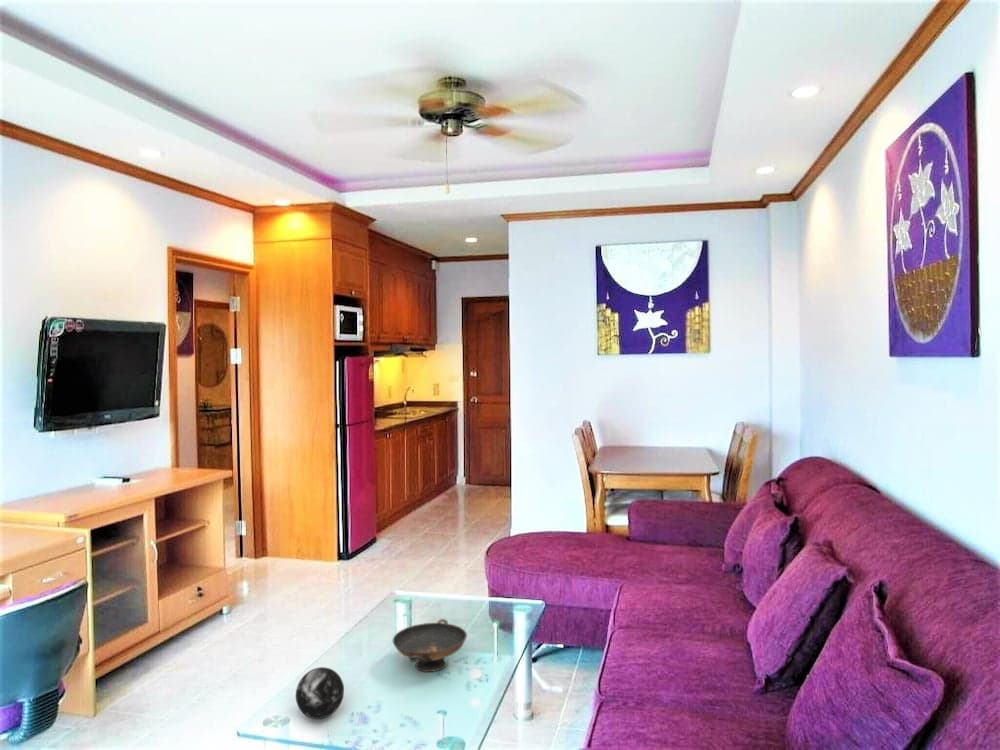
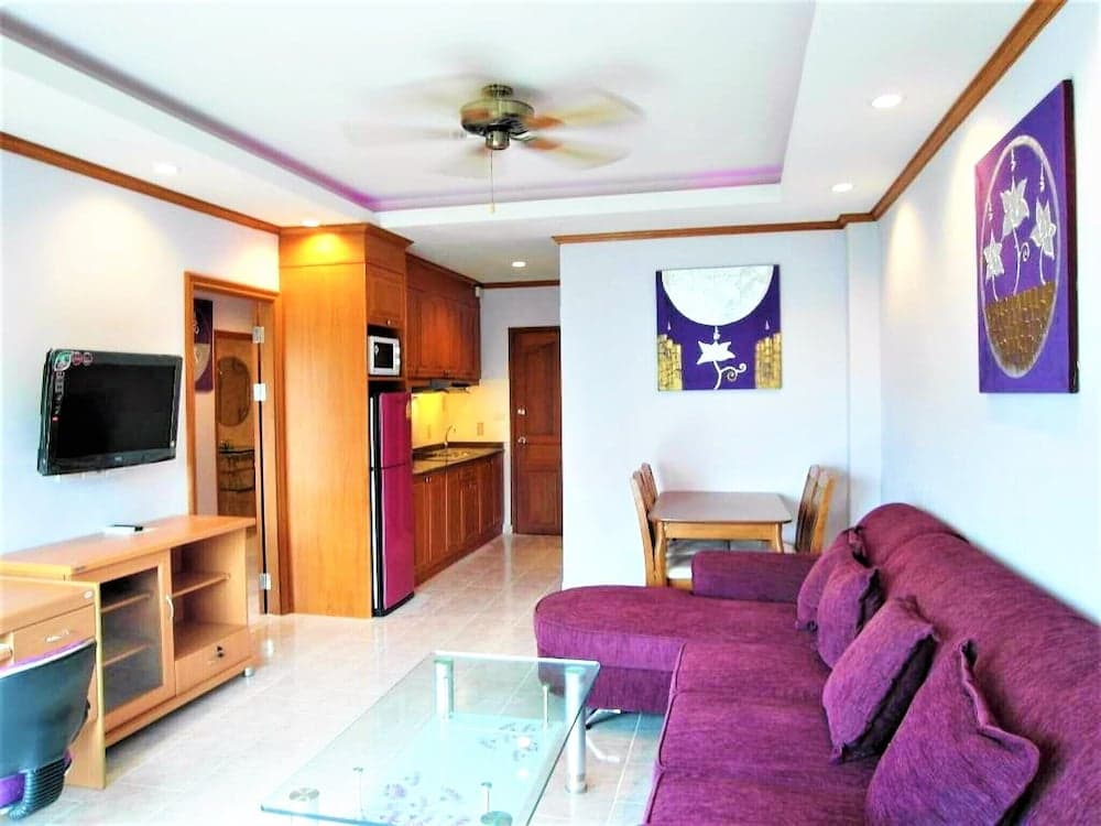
- decorative bowl [392,618,468,673]
- decorative orb [295,666,345,720]
